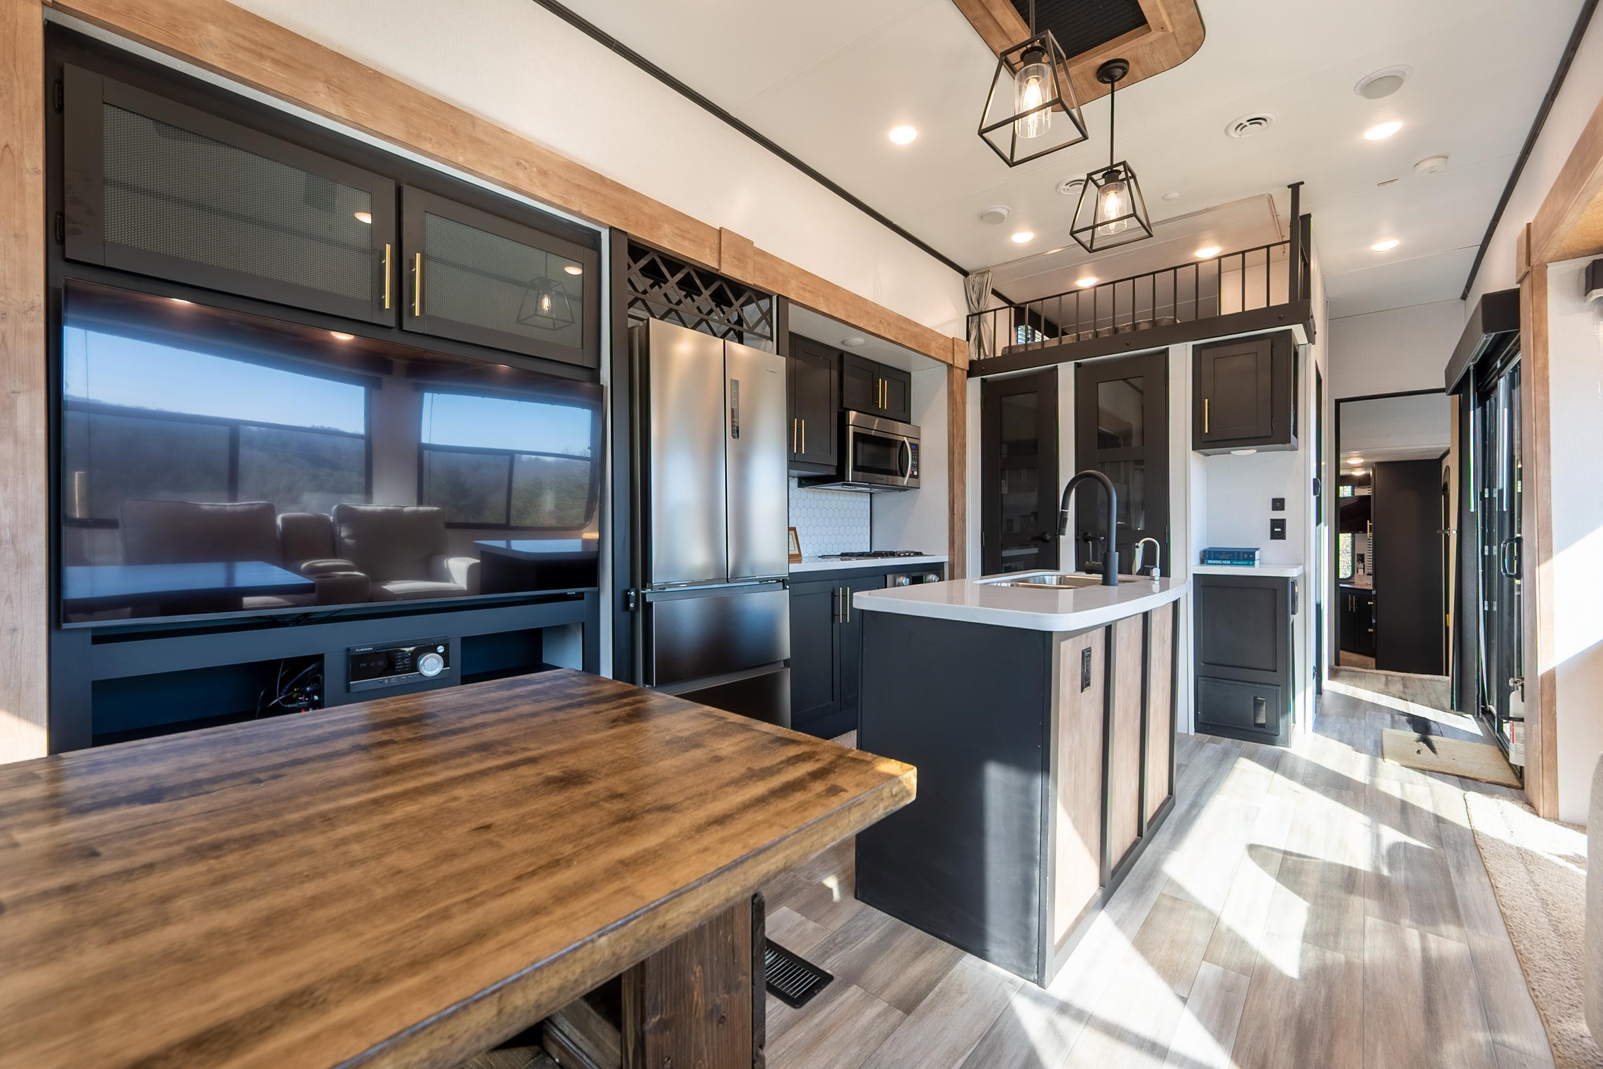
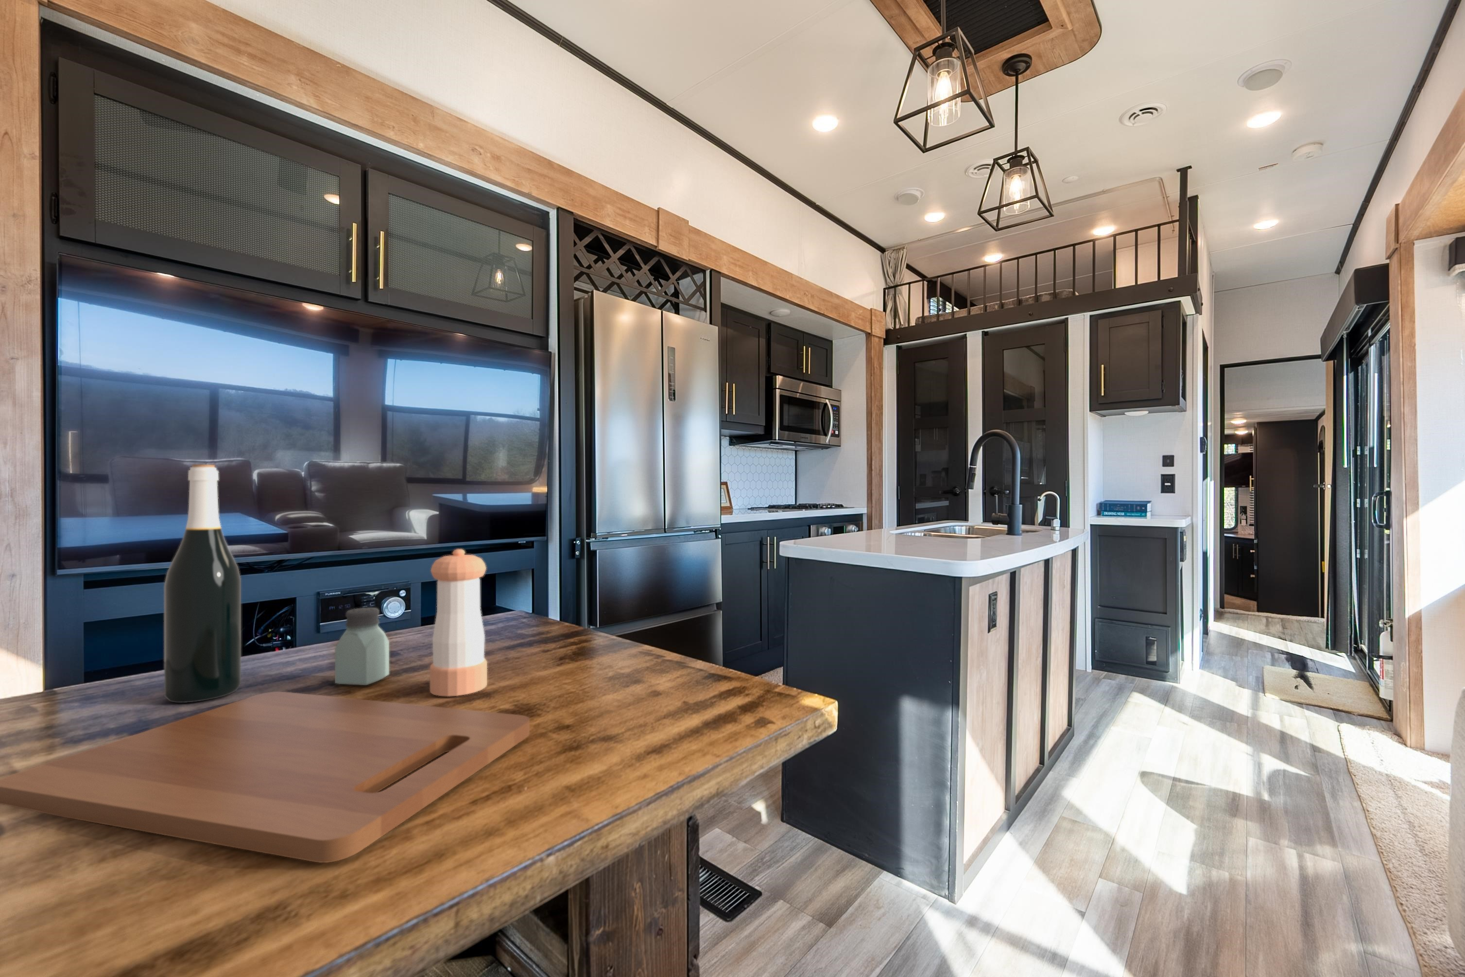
+ pepper shaker [429,548,488,697]
+ wine bottle [164,463,242,703]
+ cutting board [0,691,530,864]
+ saltshaker [335,607,390,686]
